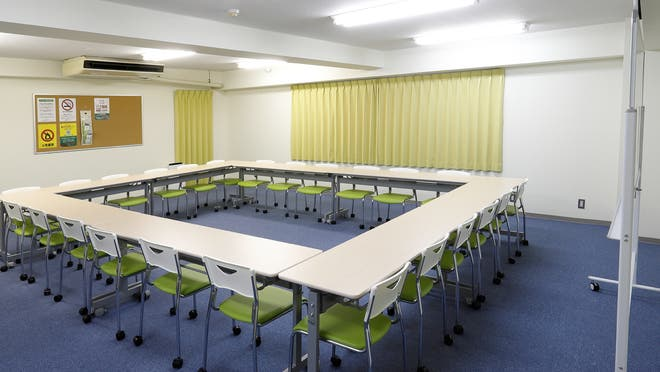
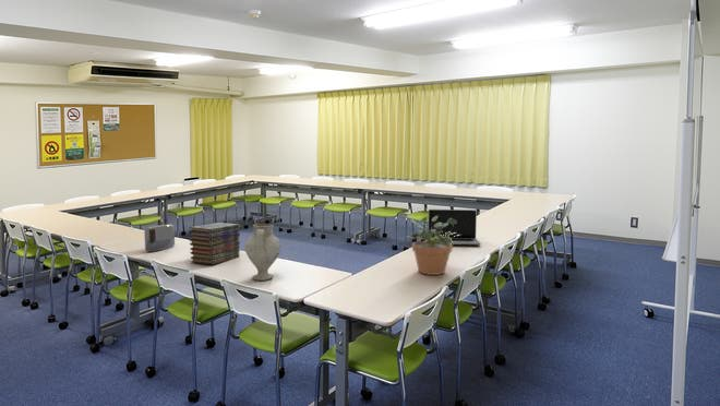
+ pitcher [244,223,283,282]
+ award [143,224,176,253]
+ laptop [427,208,481,246]
+ book stack [188,222,241,265]
+ potted plant [406,215,459,276]
